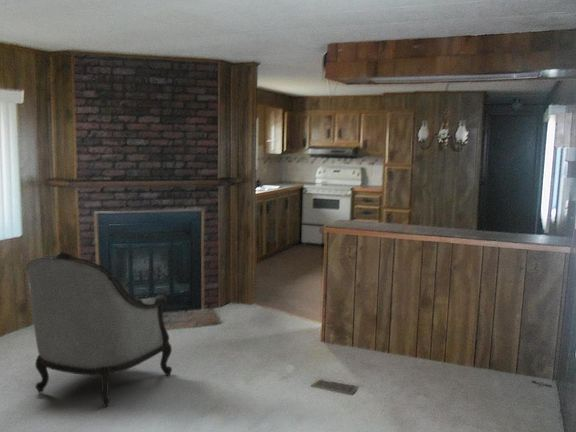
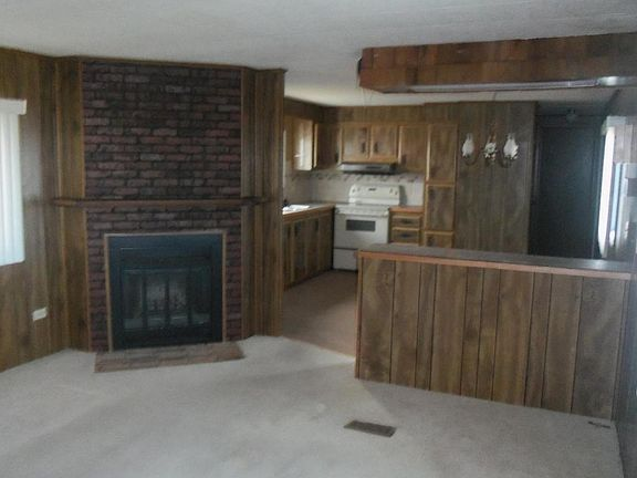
- armchair [25,251,173,408]
